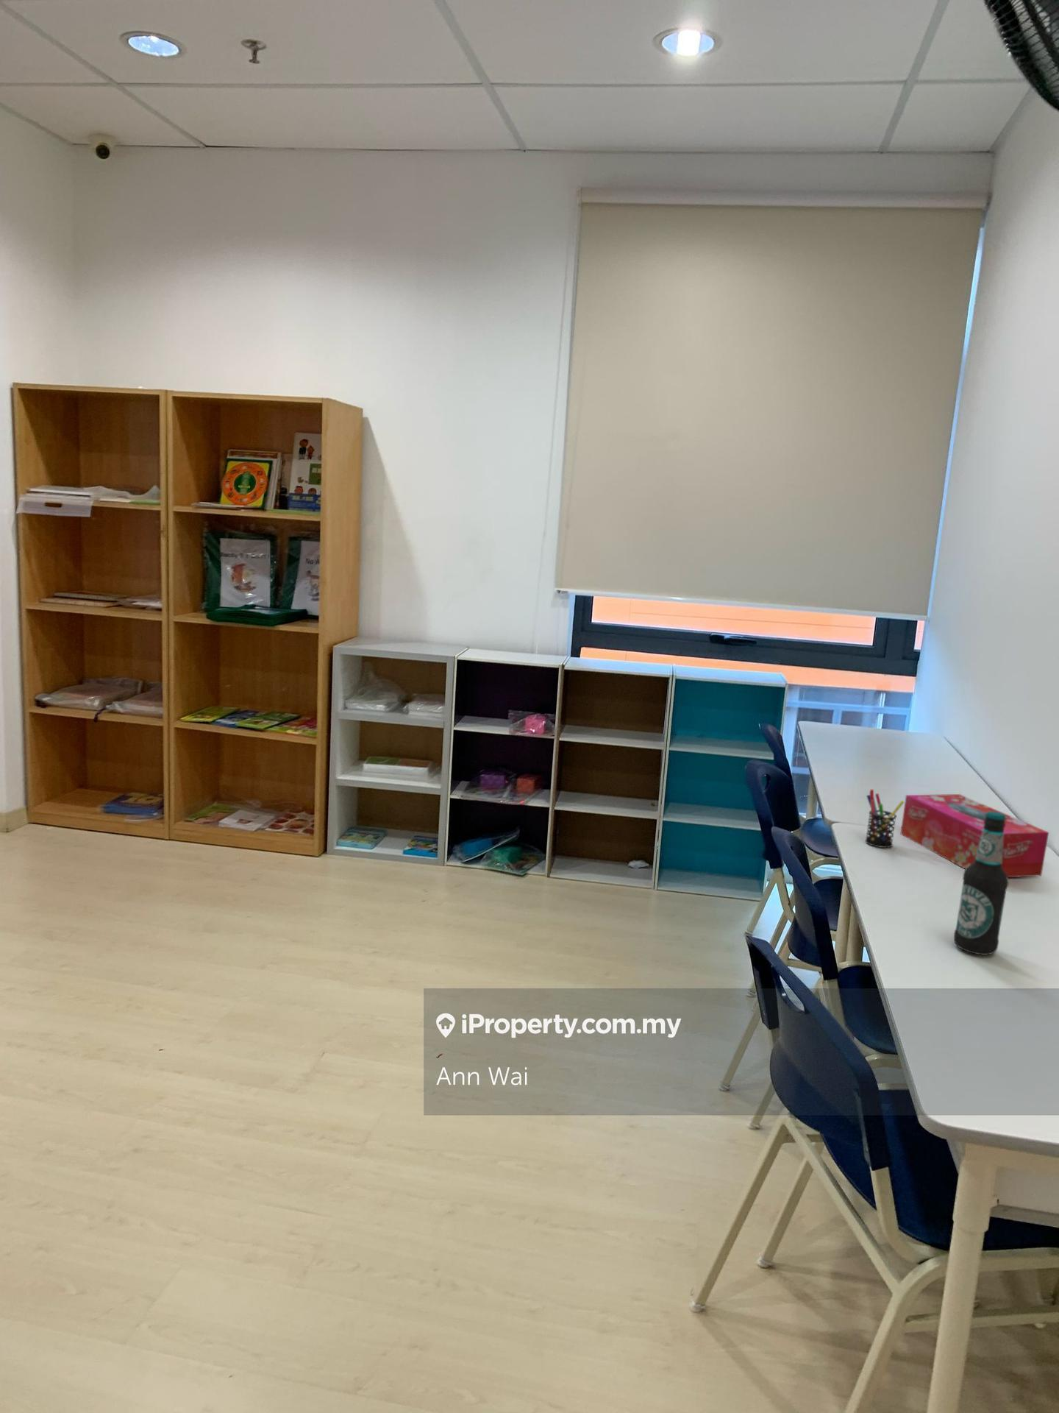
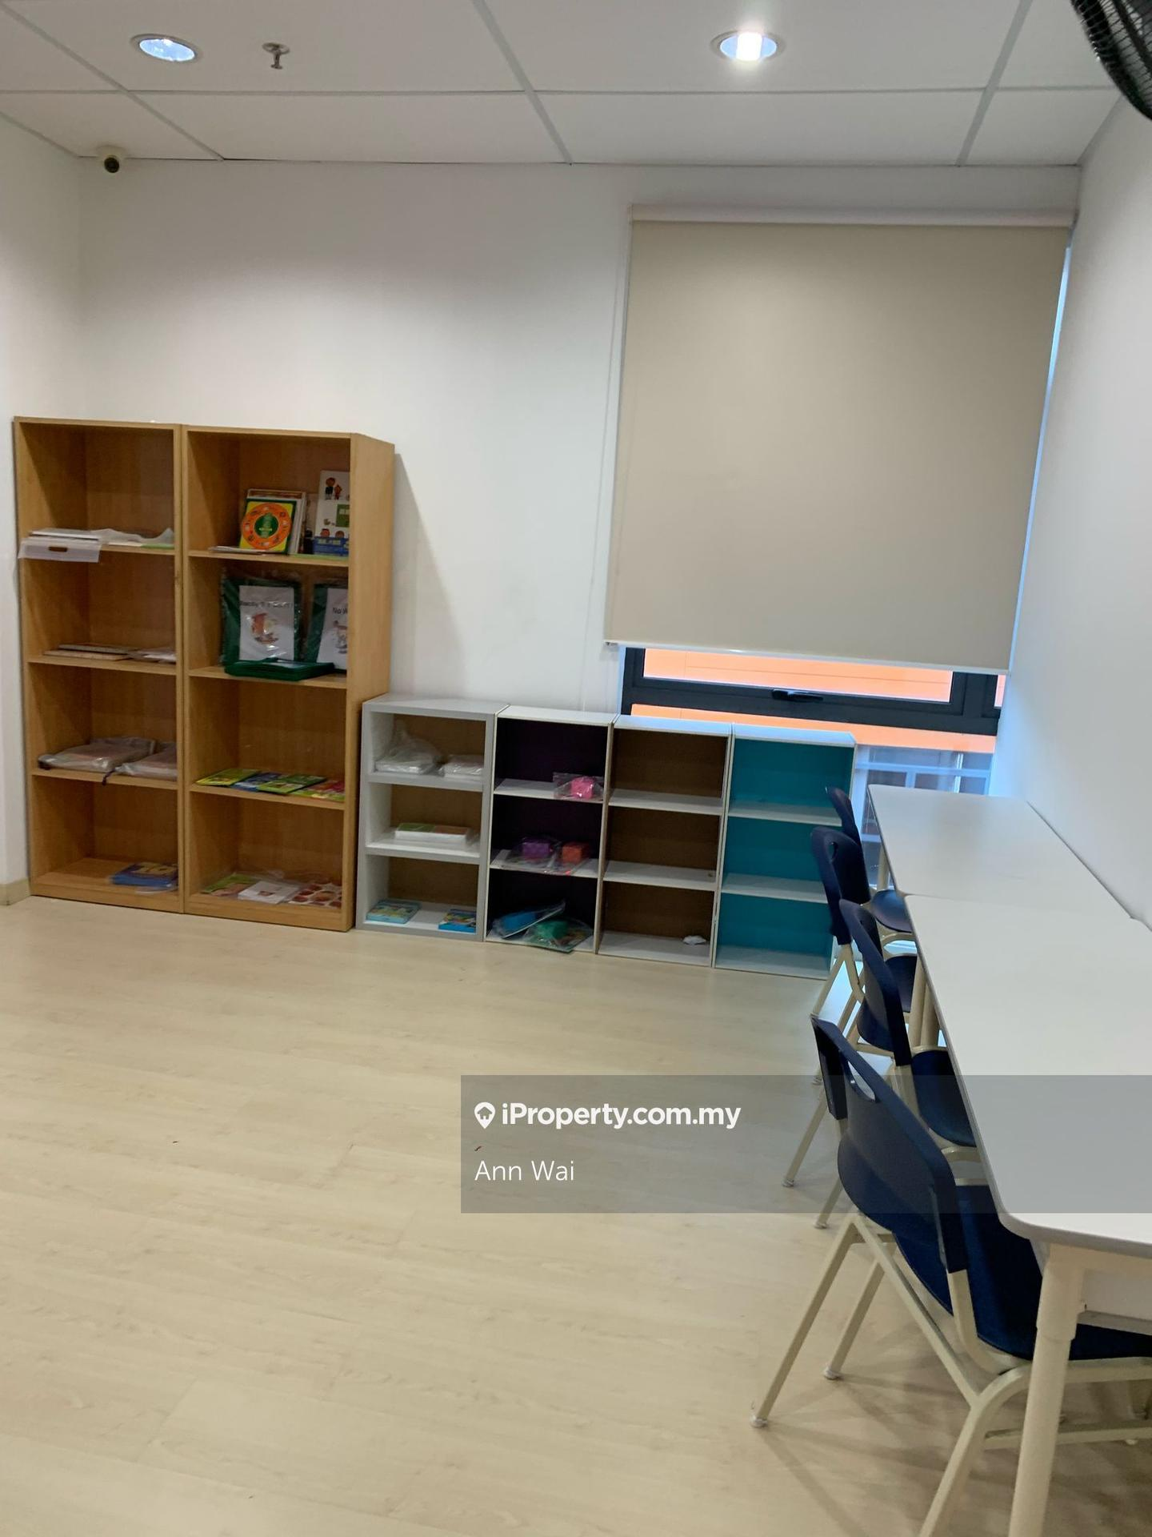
- pen holder [864,789,904,849]
- tissue box [900,793,1049,878]
- bottle [953,812,1009,956]
